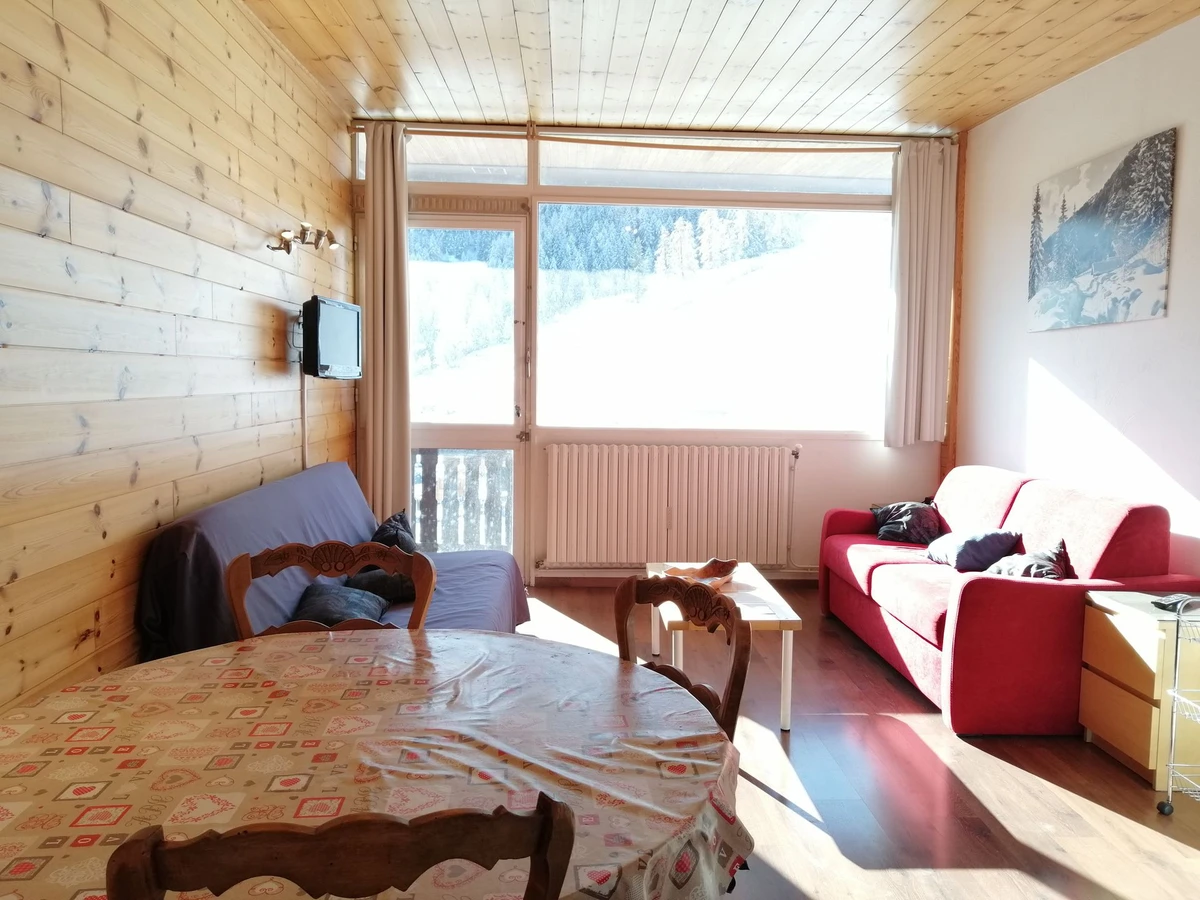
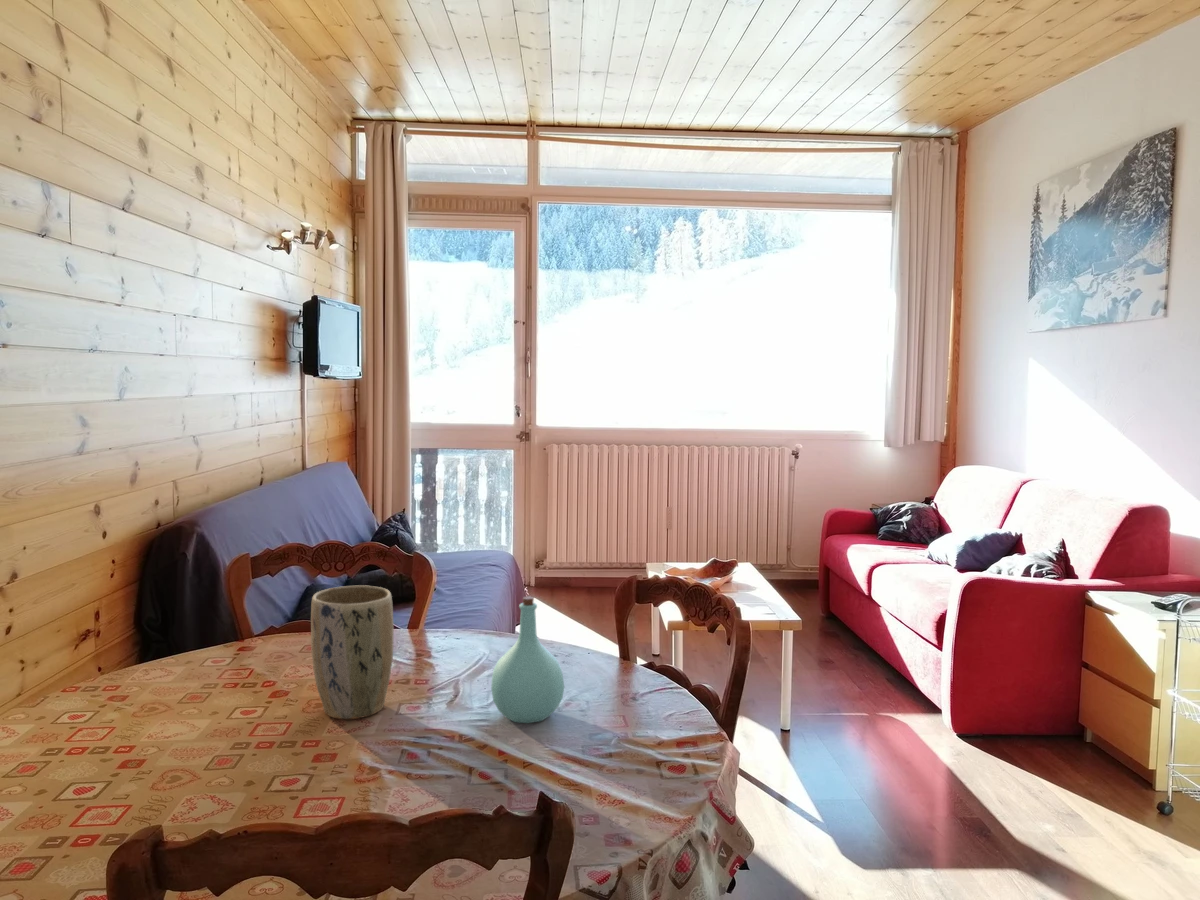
+ plant pot [310,584,395,720]
+ bottle [490,596,565,724]
